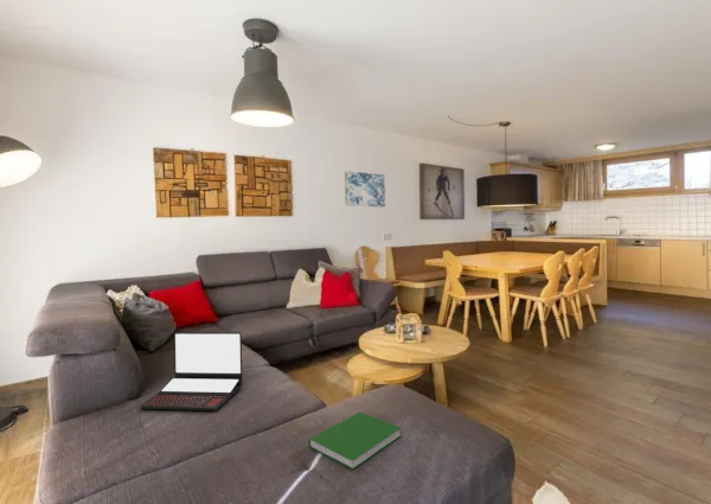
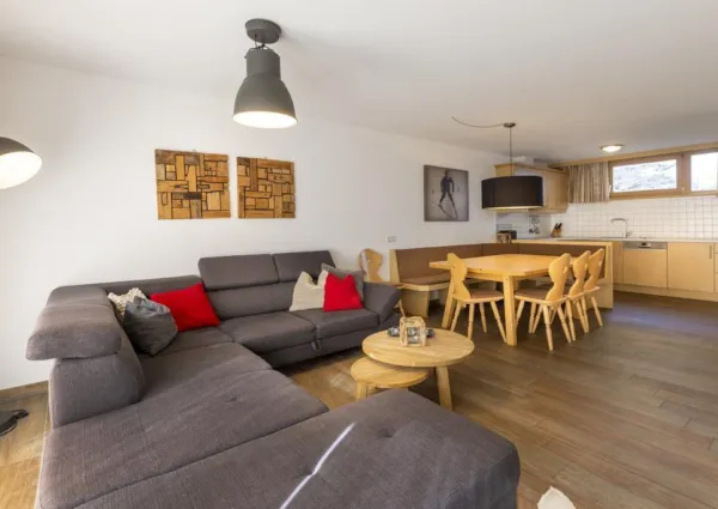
- laptop [139,331,243,412]
- hardcover book [308,410,403,471]
- wall art [344,170,386,209]
